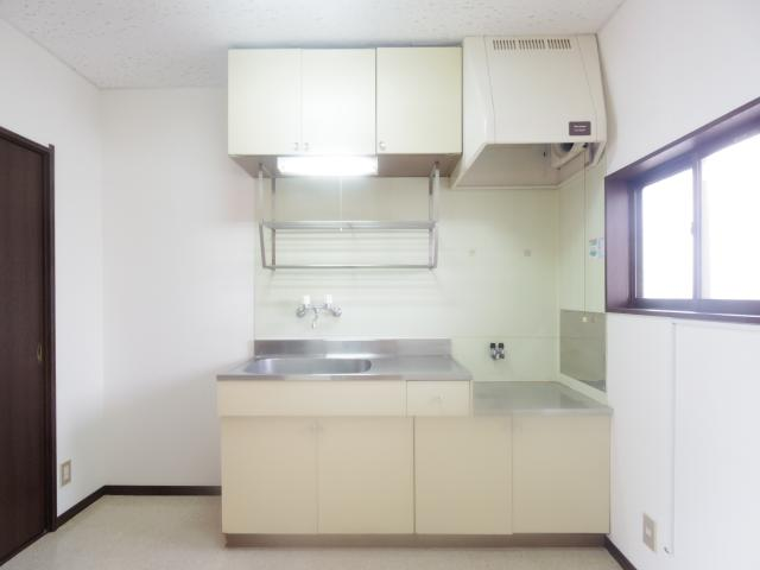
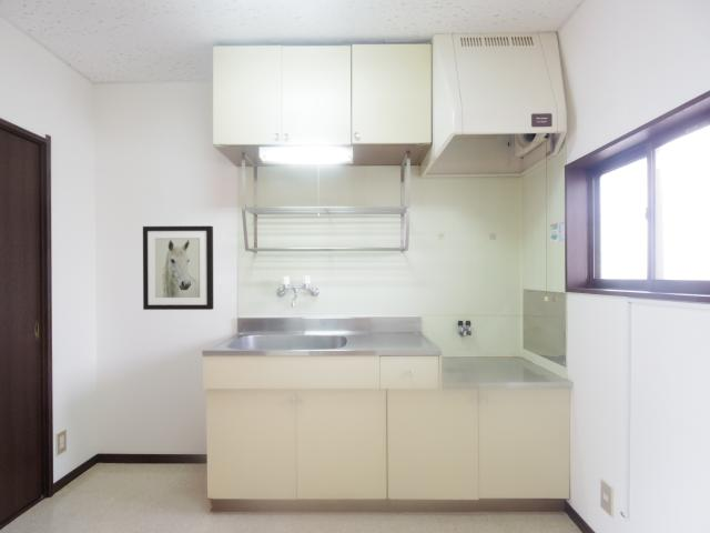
+ wall art [142,225,214,311]
